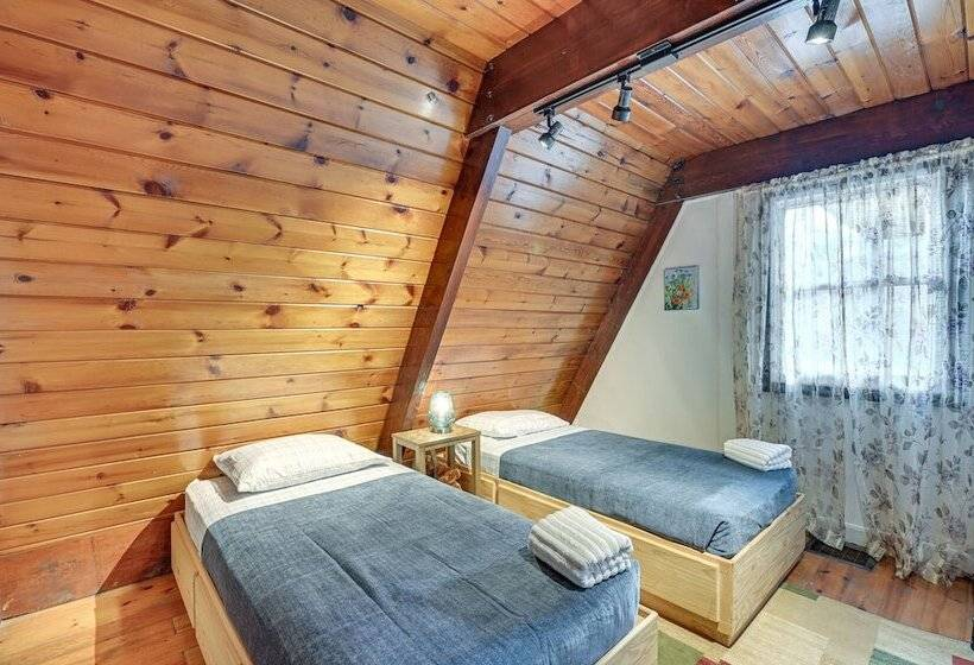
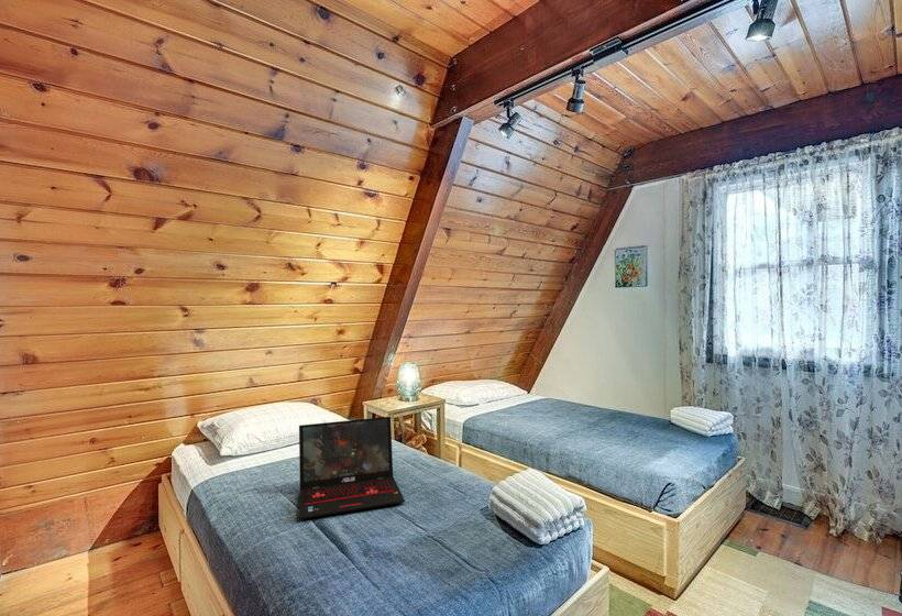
+ laptop [298,416,406,520]
